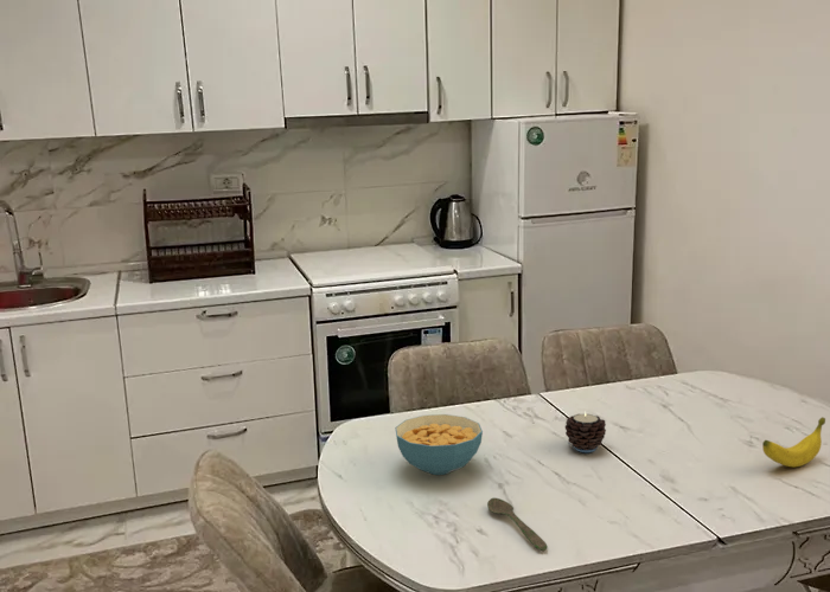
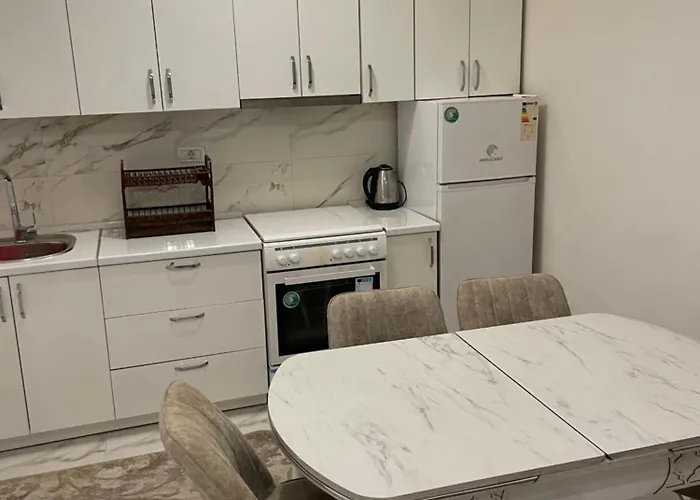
- spoon [486,497,549,552]
- cereal bowl [394,413,484,476]
- banana [761,416,826,468]
- candle [564,410,607,453]
